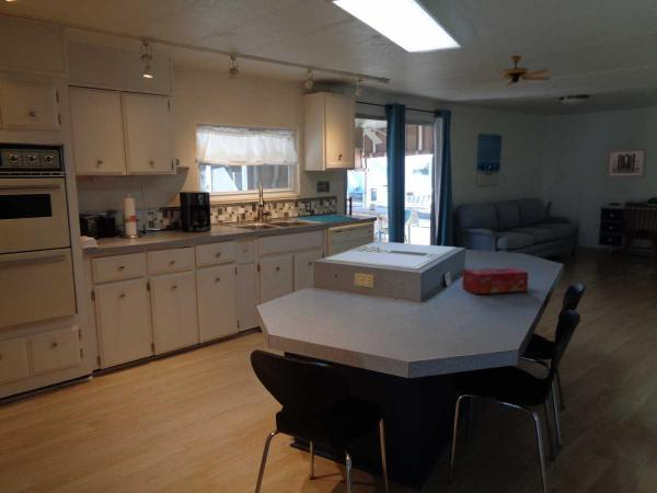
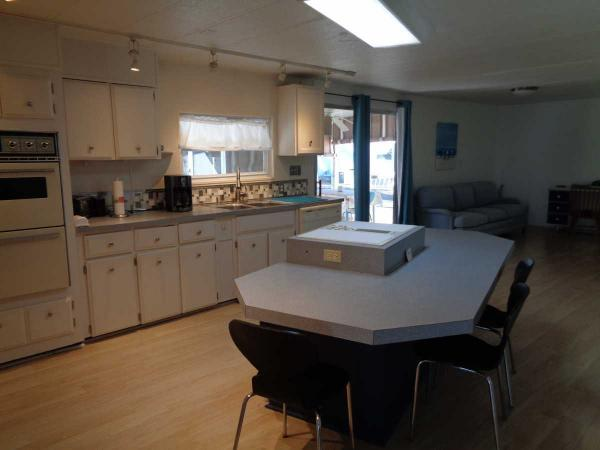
- ceiling fan [479,55,553,88]
- tissue box [461,266,529,295]
- wall art [606,147,648,179]
